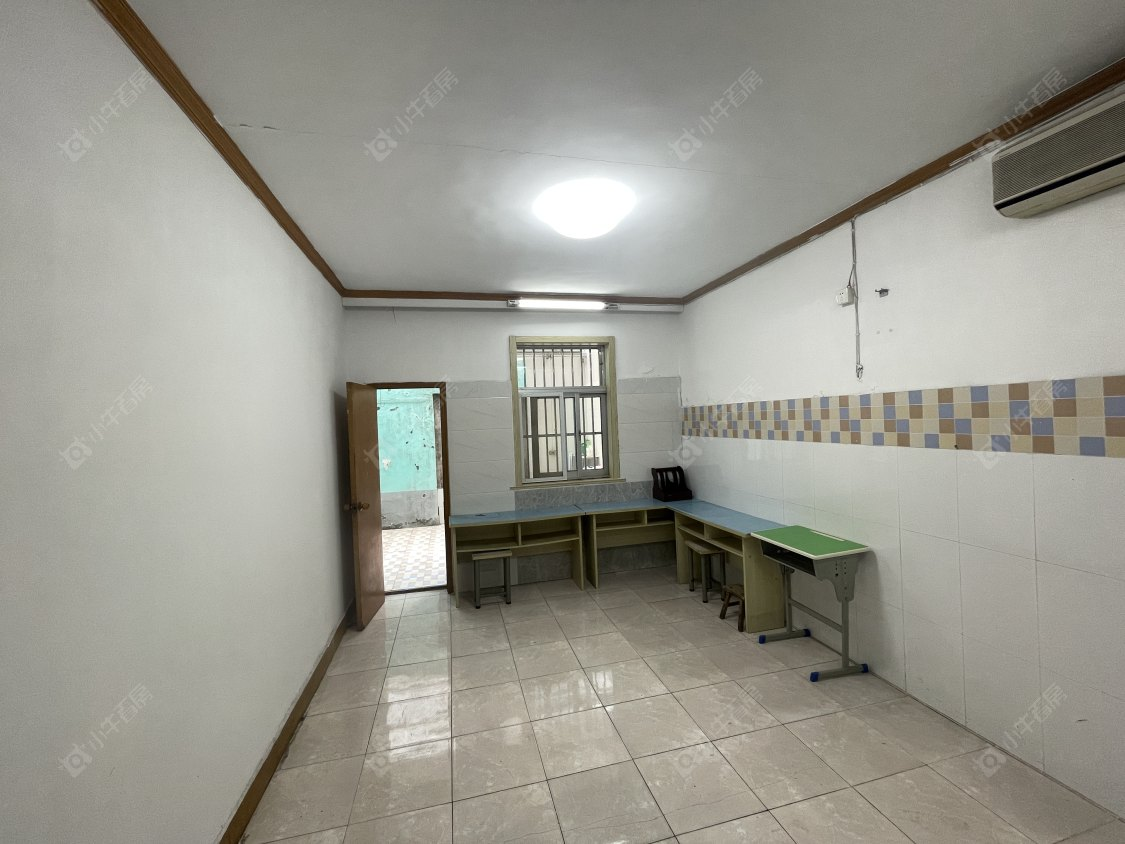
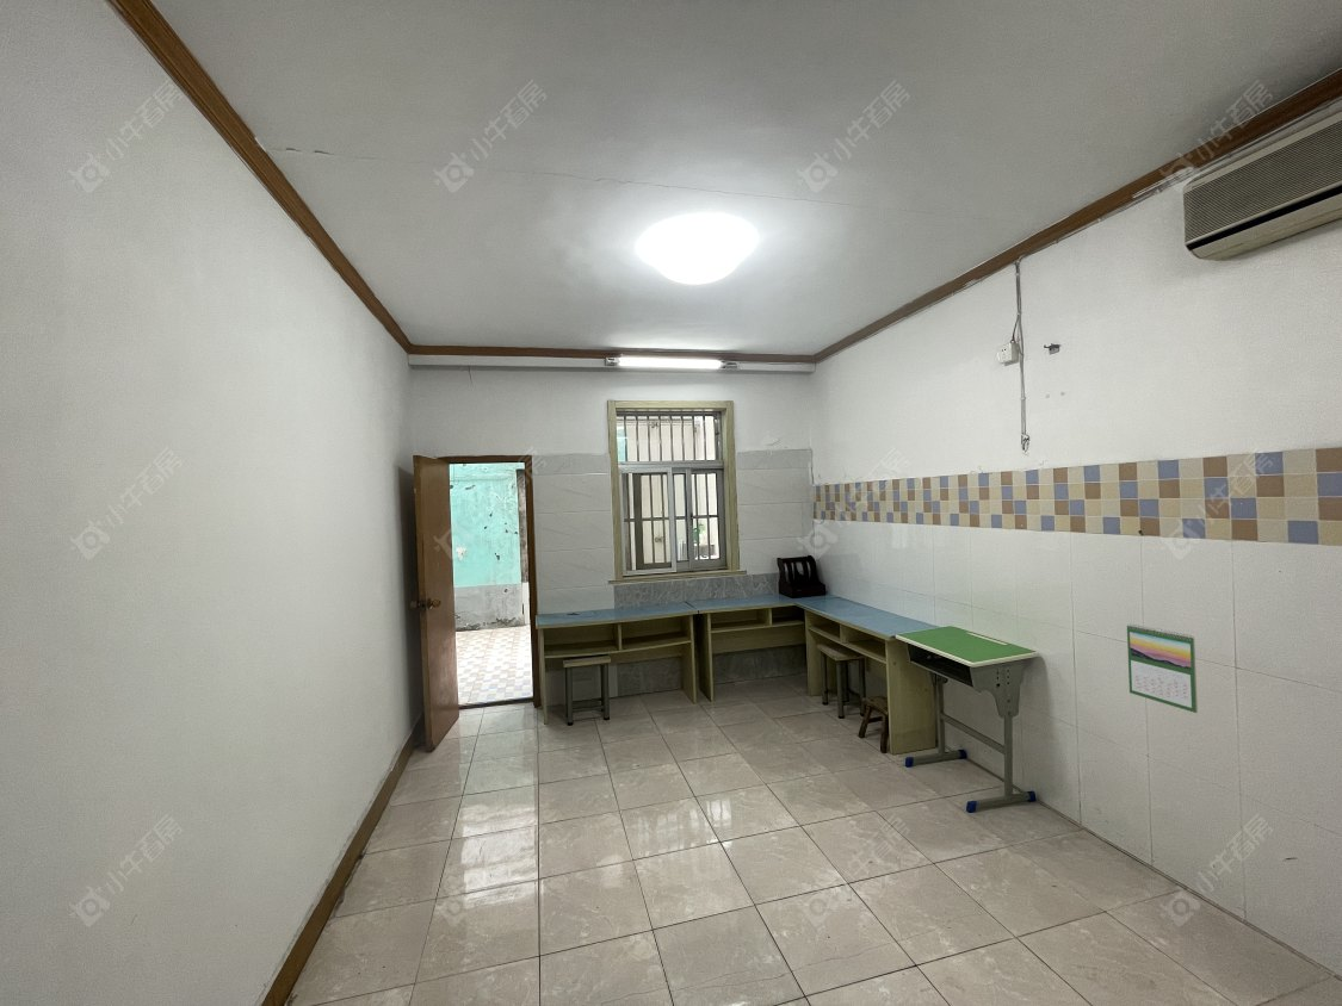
+ calendar [1126,623,1199,714]
